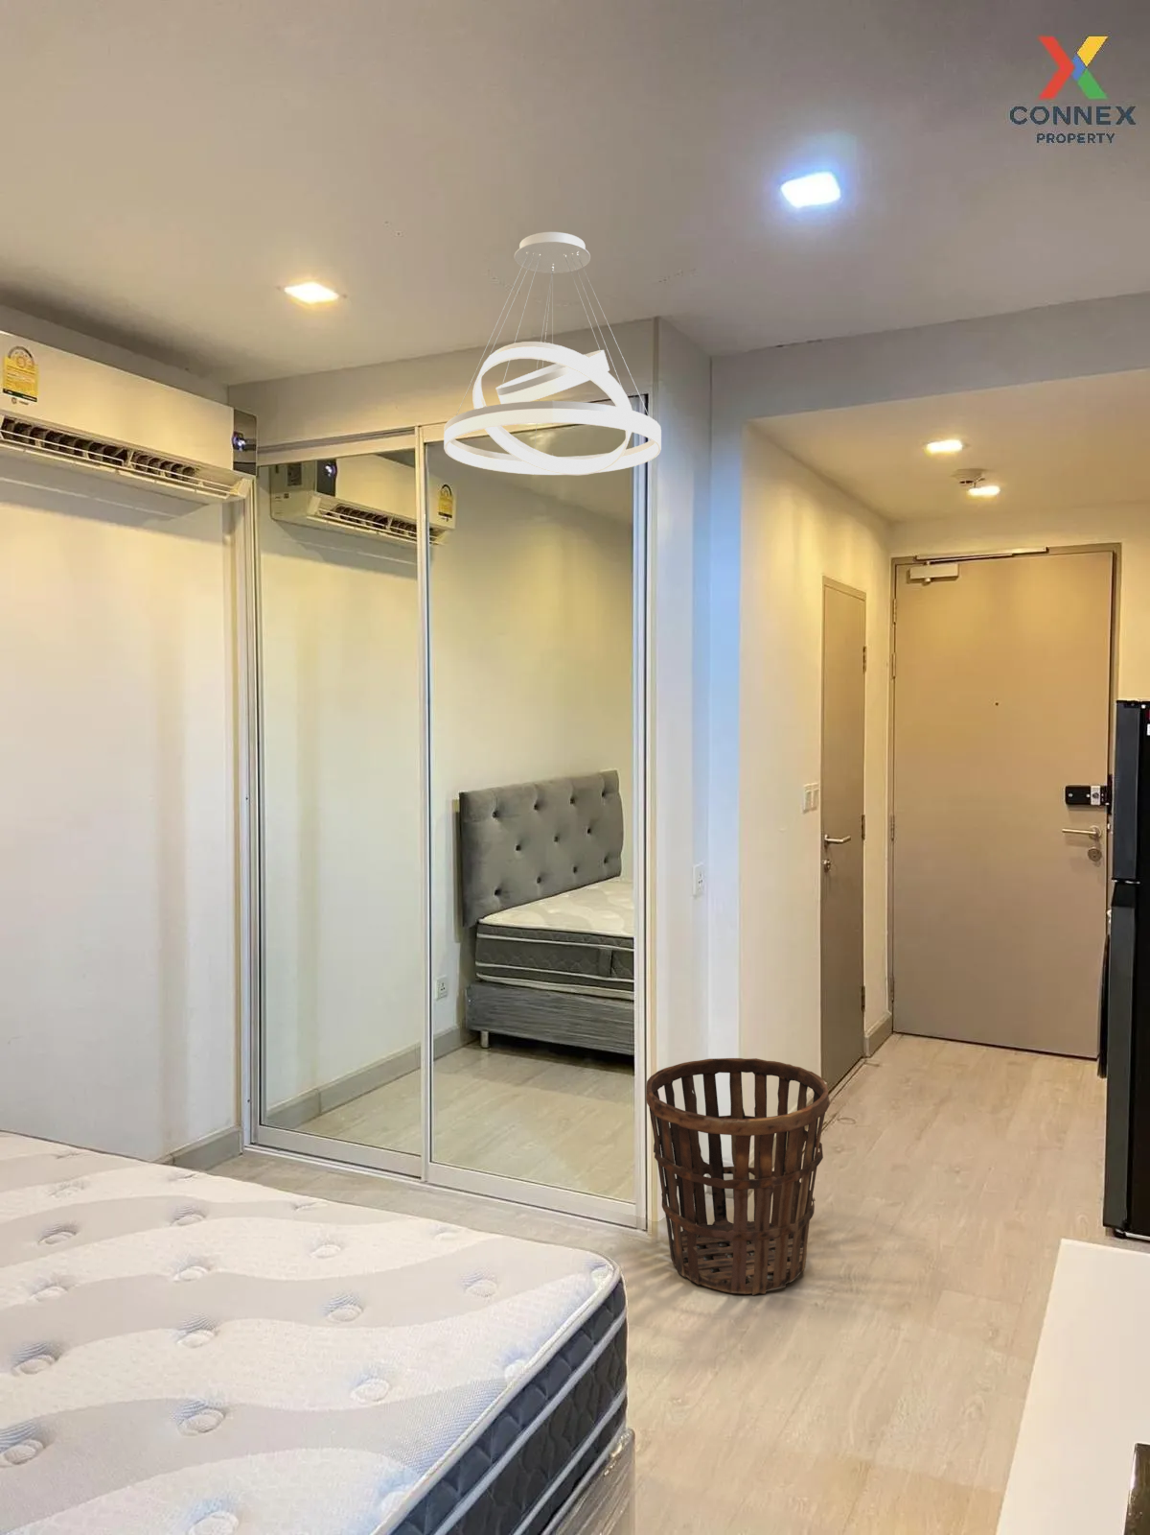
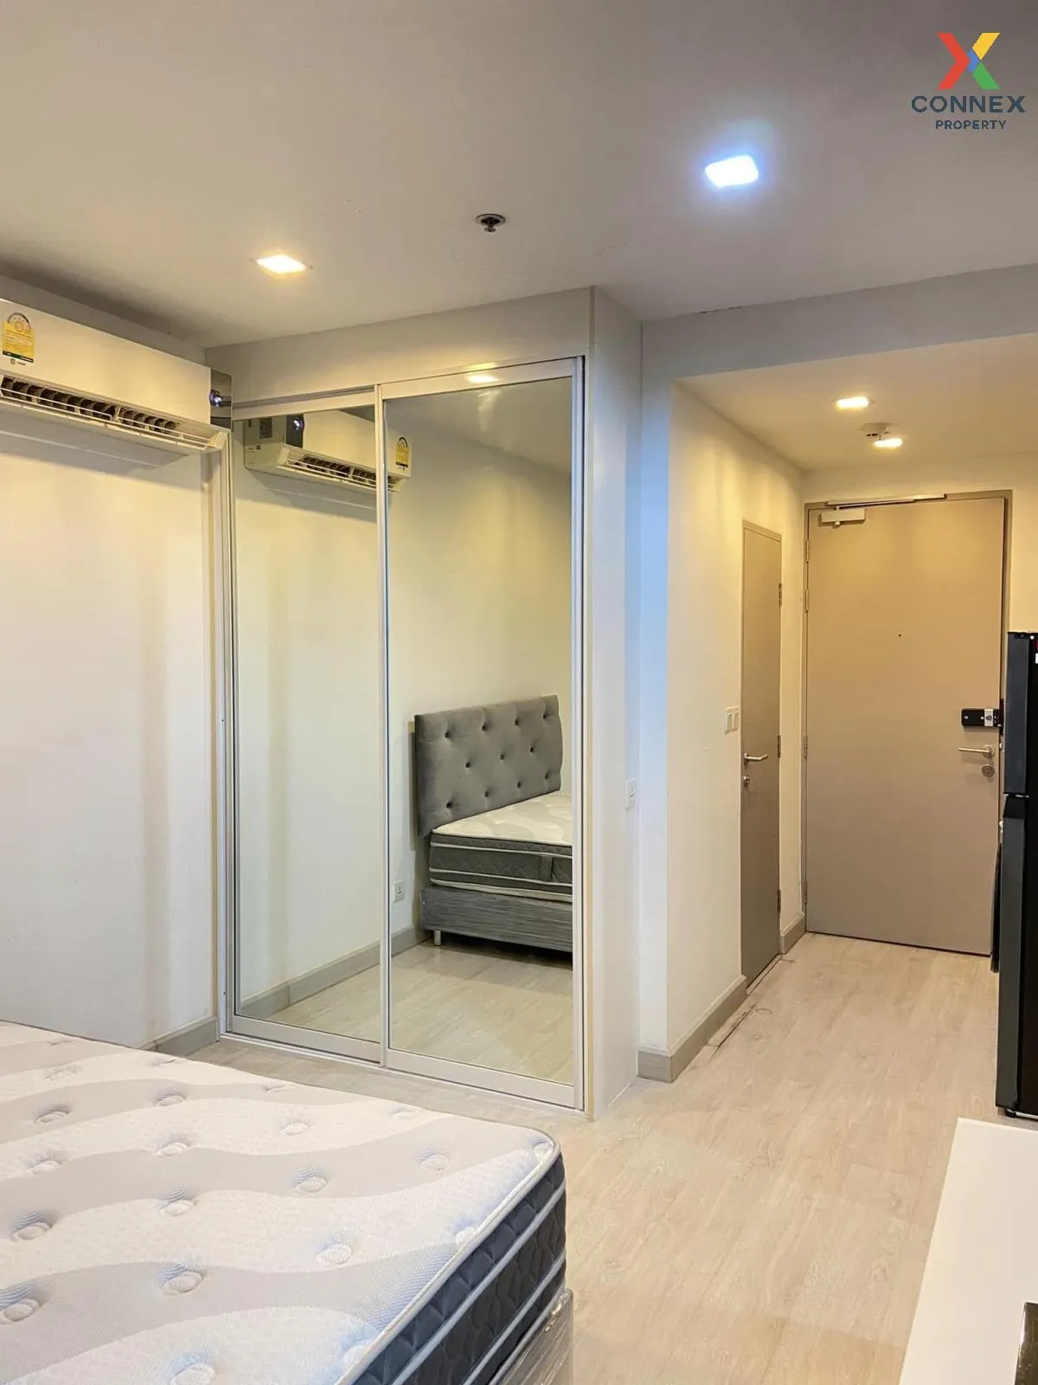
- basket [645,1058,831,1296]
- pendant light [443,231,662,476]
